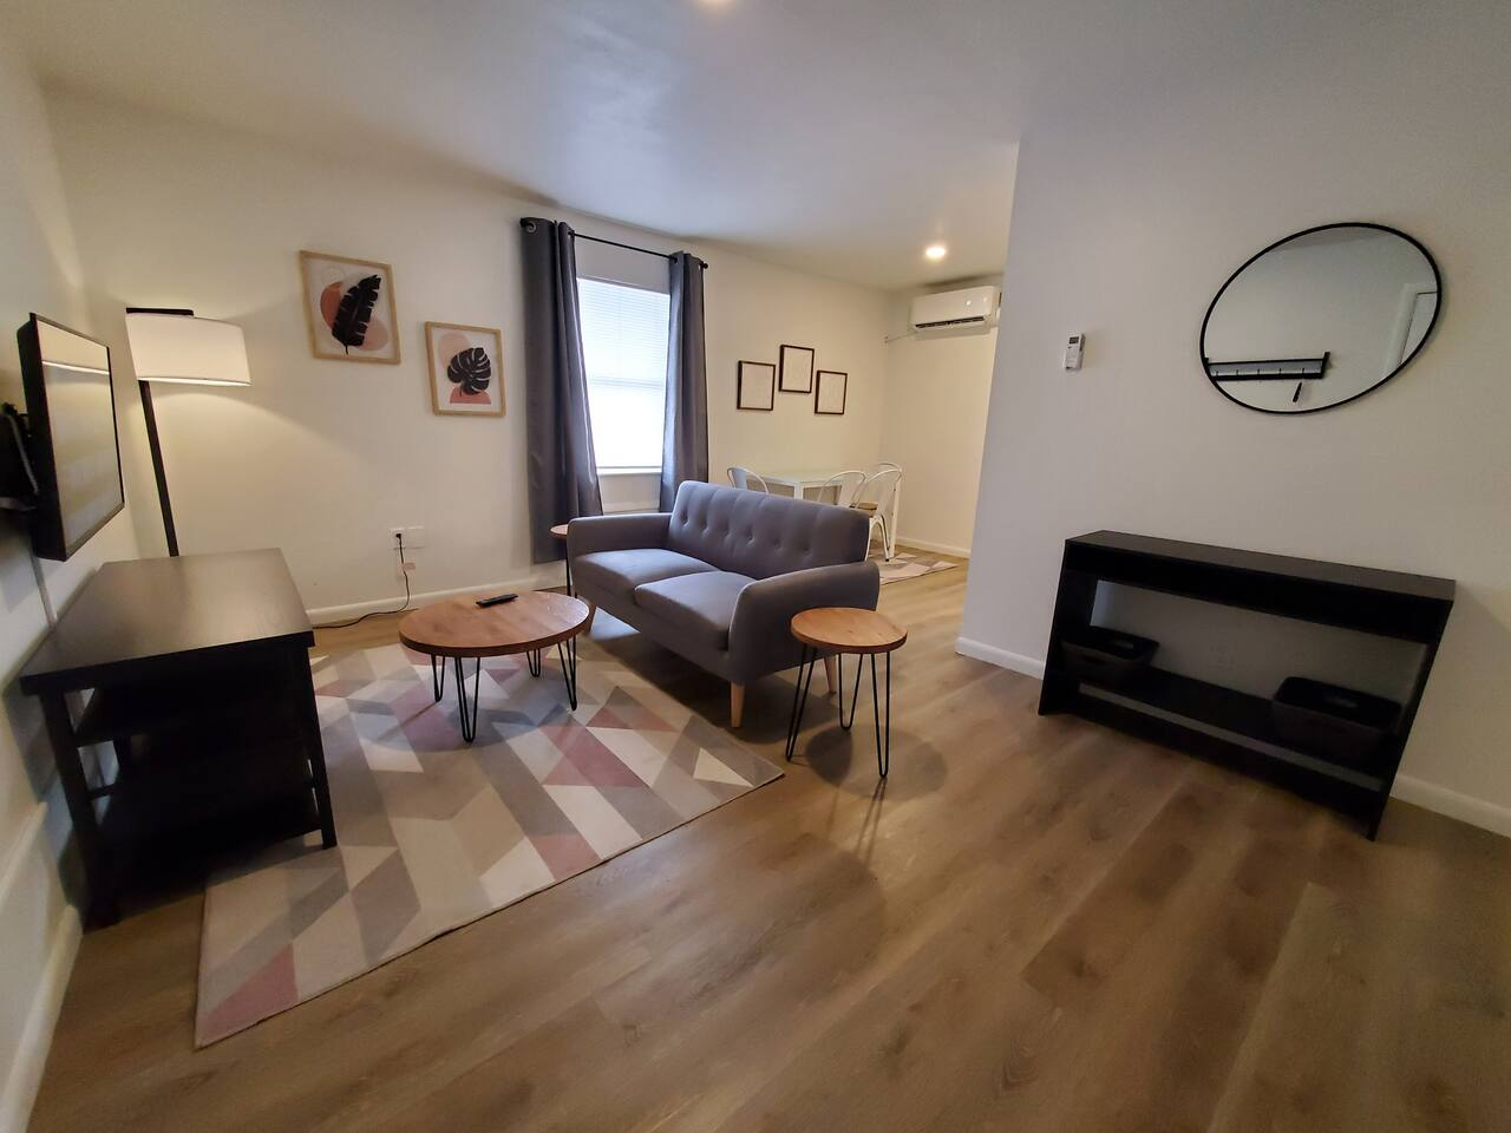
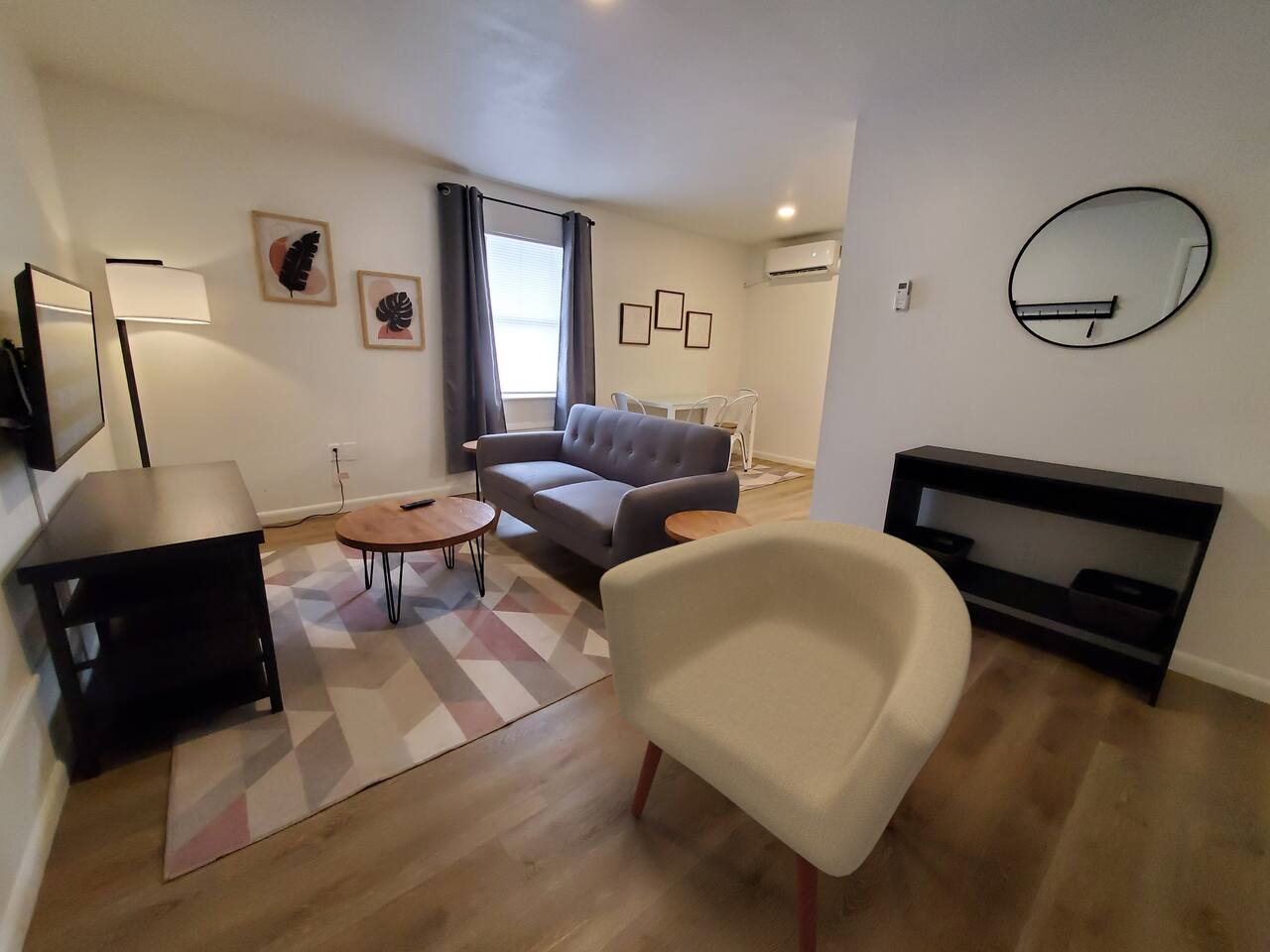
+ armchair [599,520,972,952]
